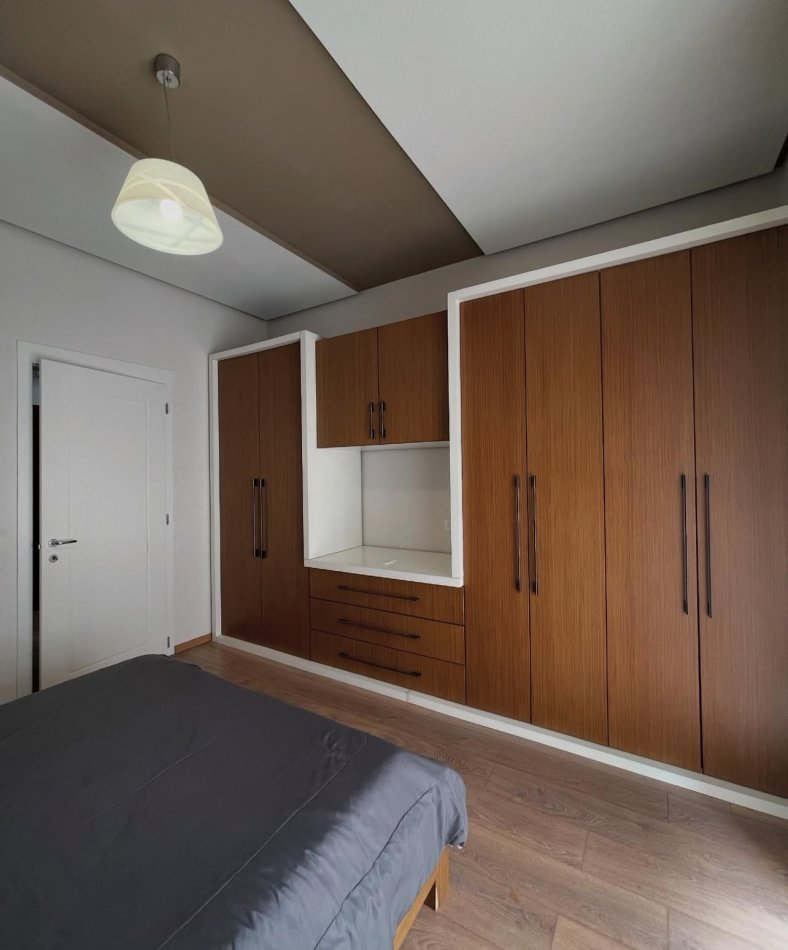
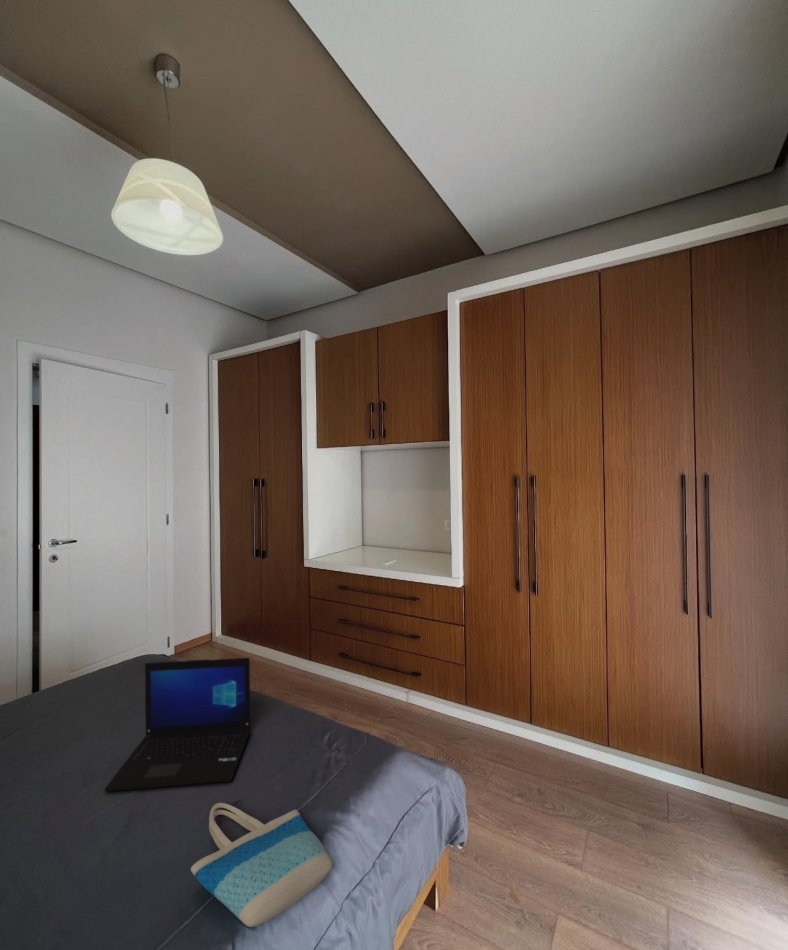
+ tote bag [190,802,333,928]
+ laptop [103,657,251,793]
